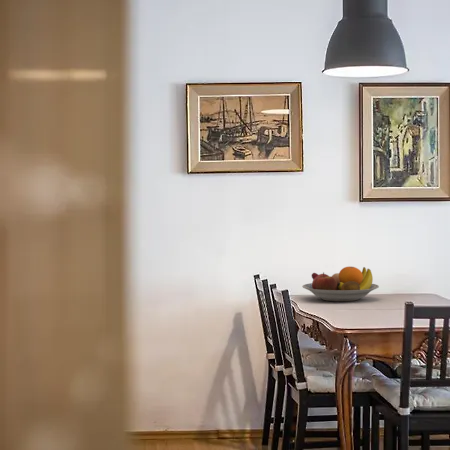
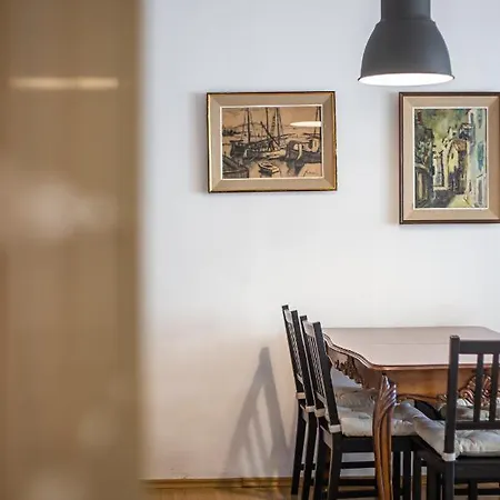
- fruit bowl [302,266,380,302]
